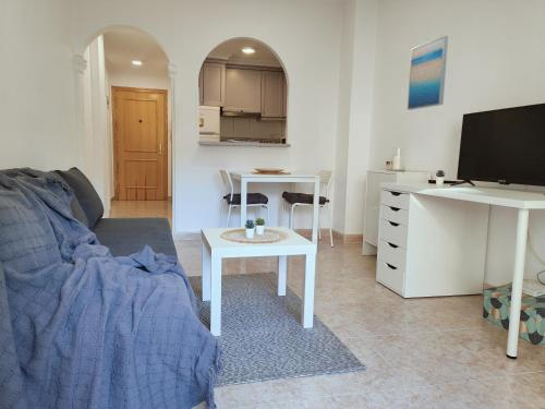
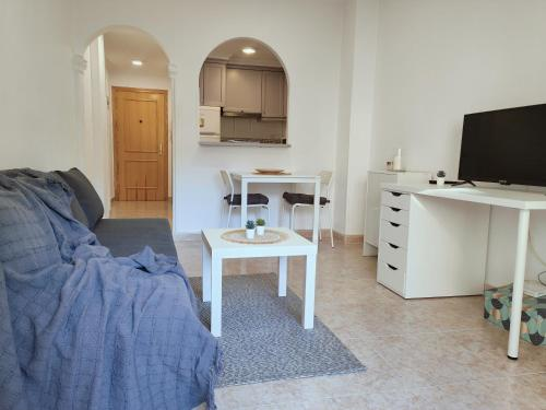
- wall art [407,35,449,111]
